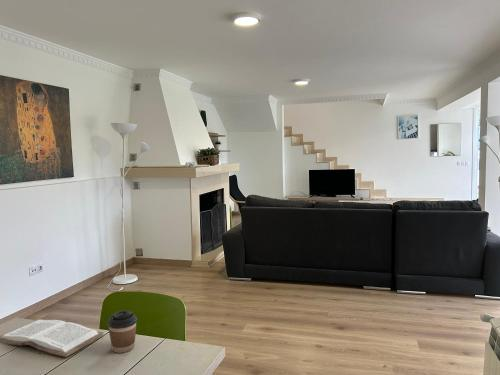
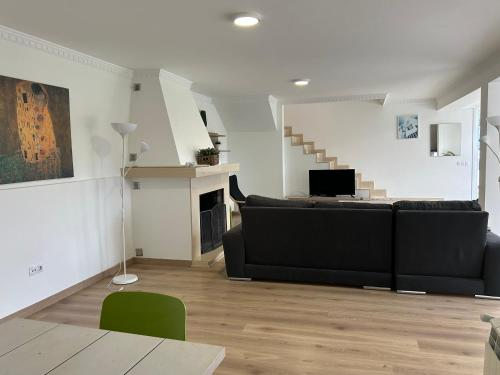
- coffee cup [106,310,138,354]
- book [0,318,104,358]
